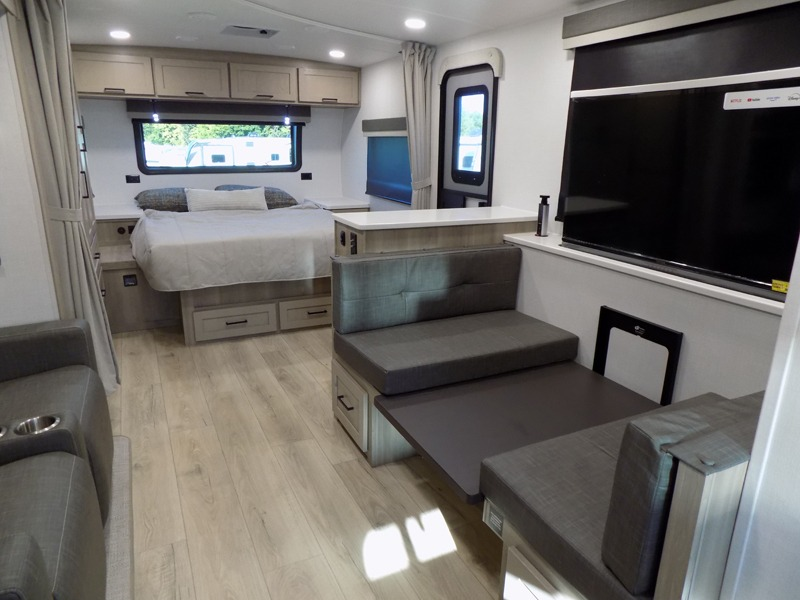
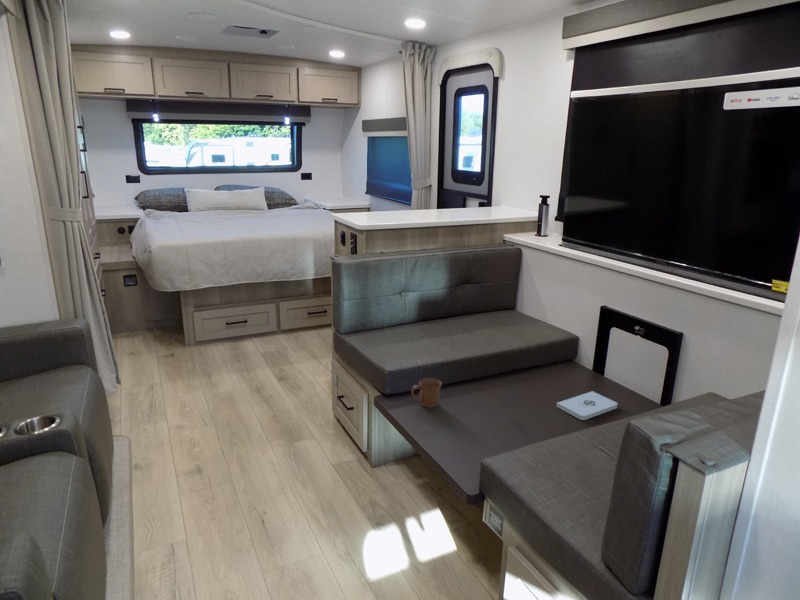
+ mug [410,377,443,409]
+ notepad [555,390,619,421]
